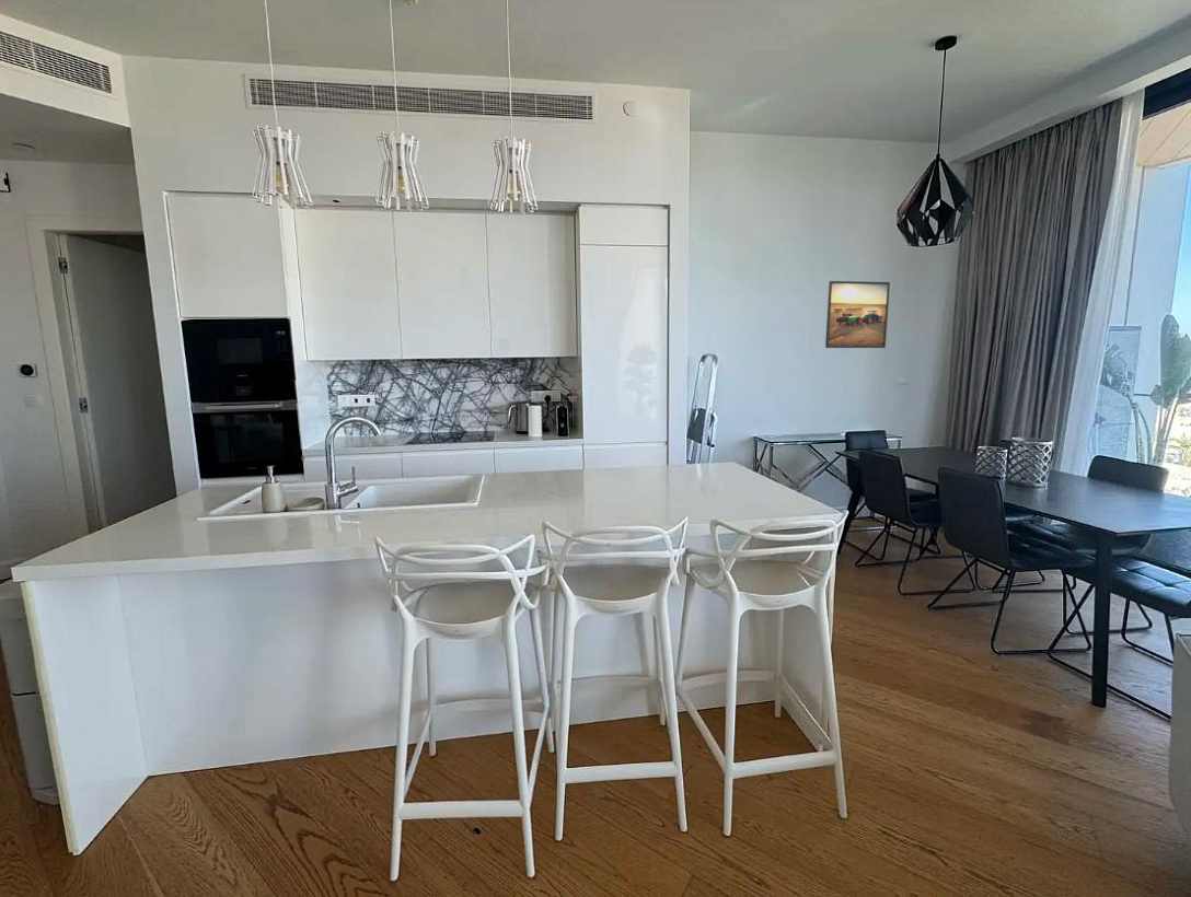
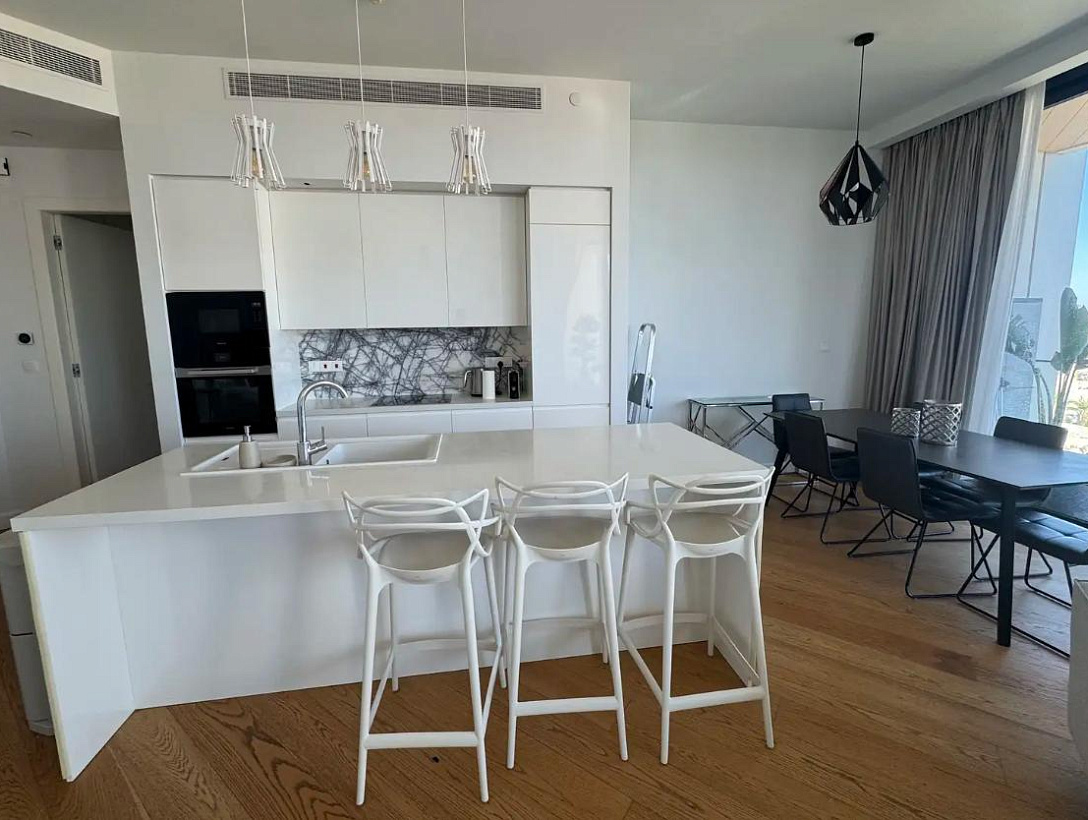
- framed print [824,280,891,349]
